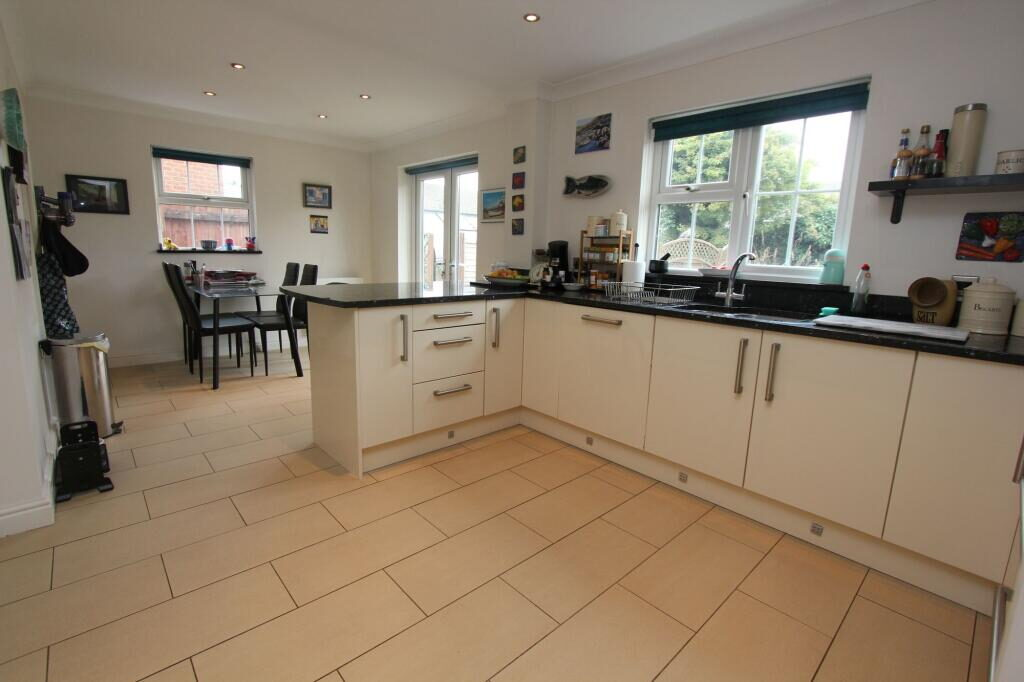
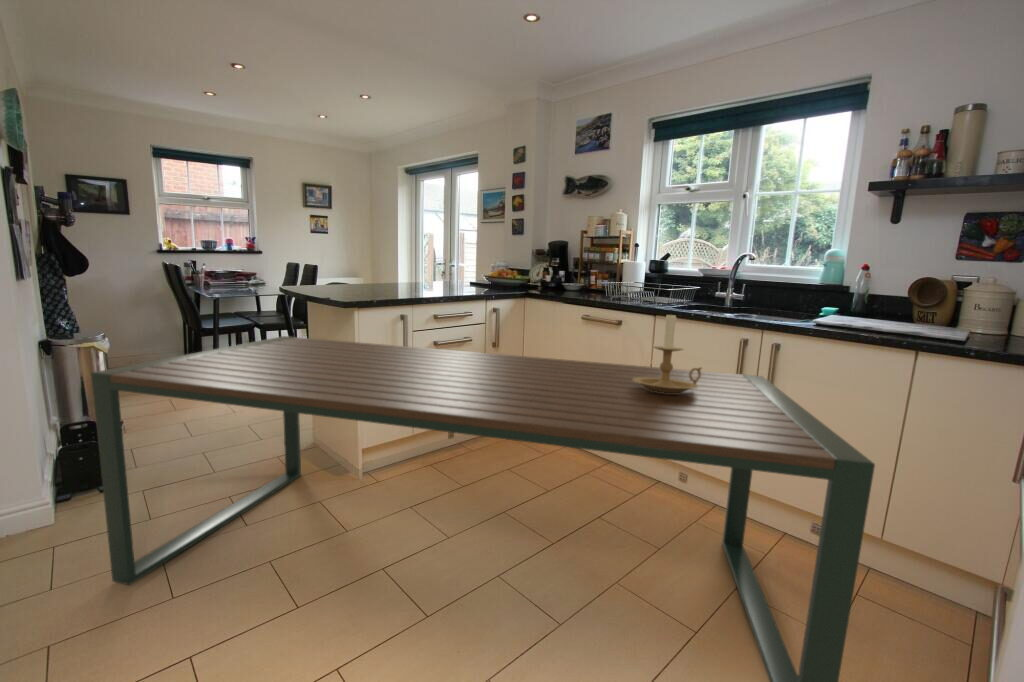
+ dining table [90,335,876,682]
+ candle holder [633,311,703,393]
